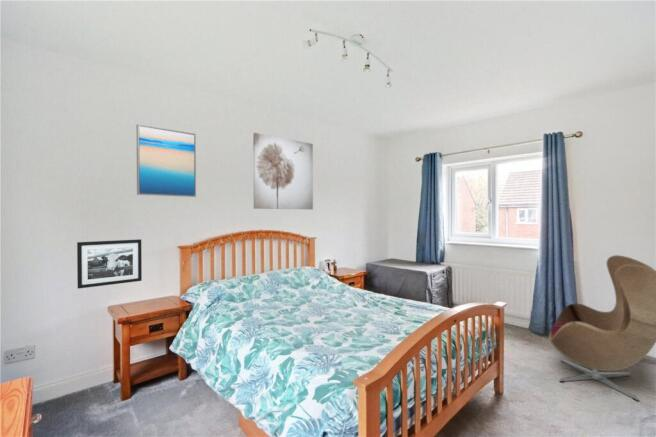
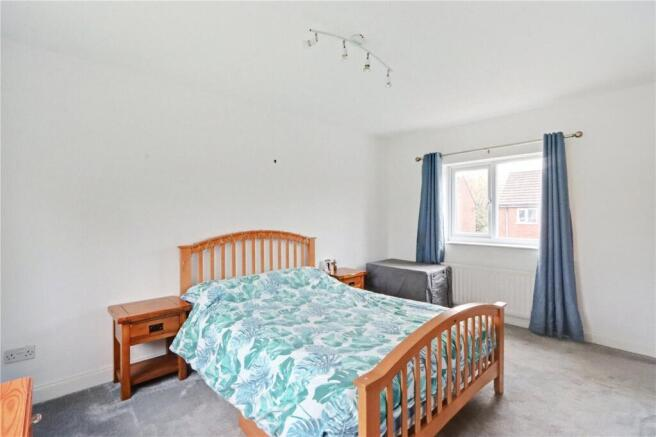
- picture frame [76,238,143,290]
- armchair [548,254,656,402]
- wall art [135,123,197,198]
- wall art [252,132,314,210]
